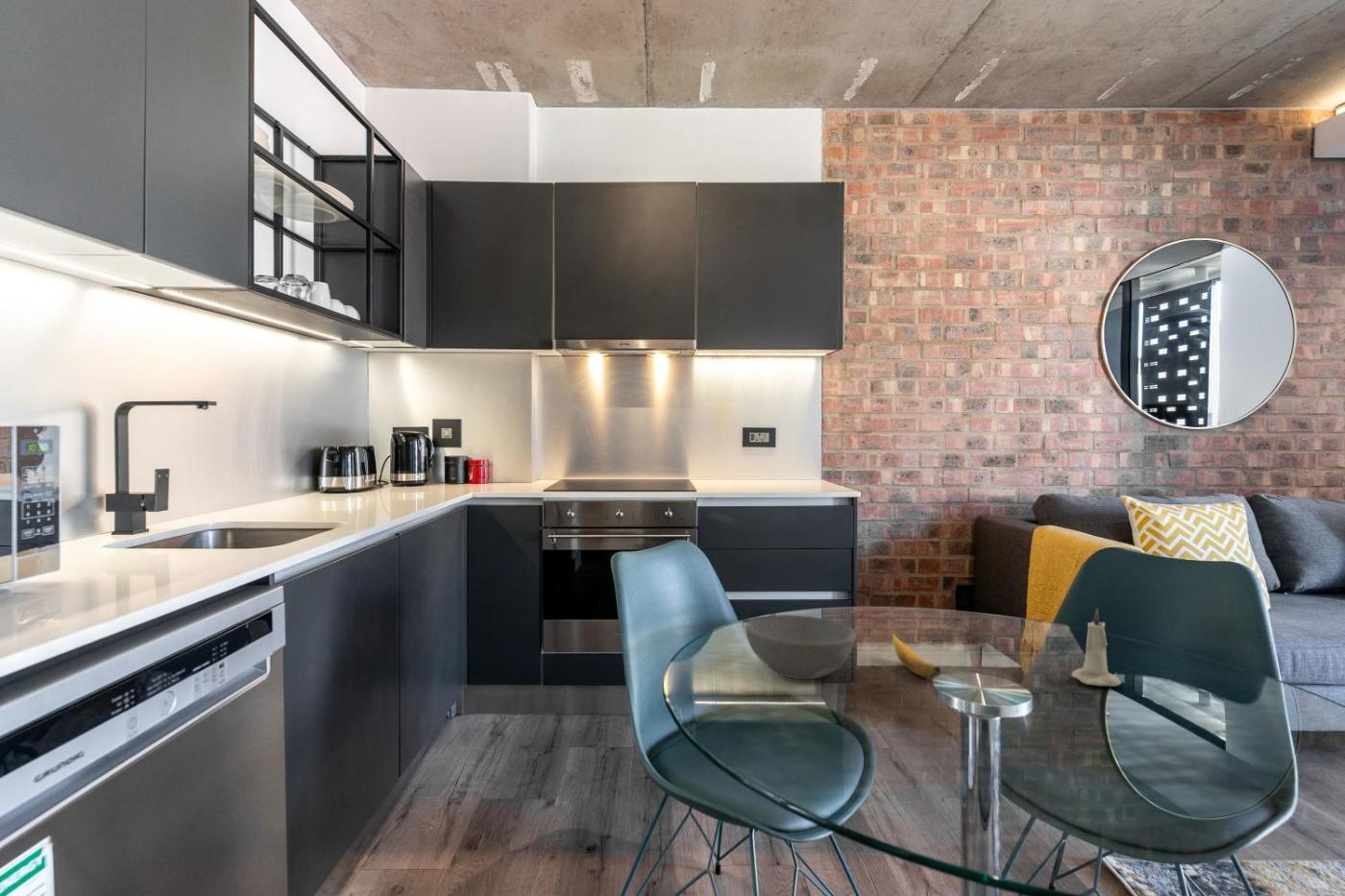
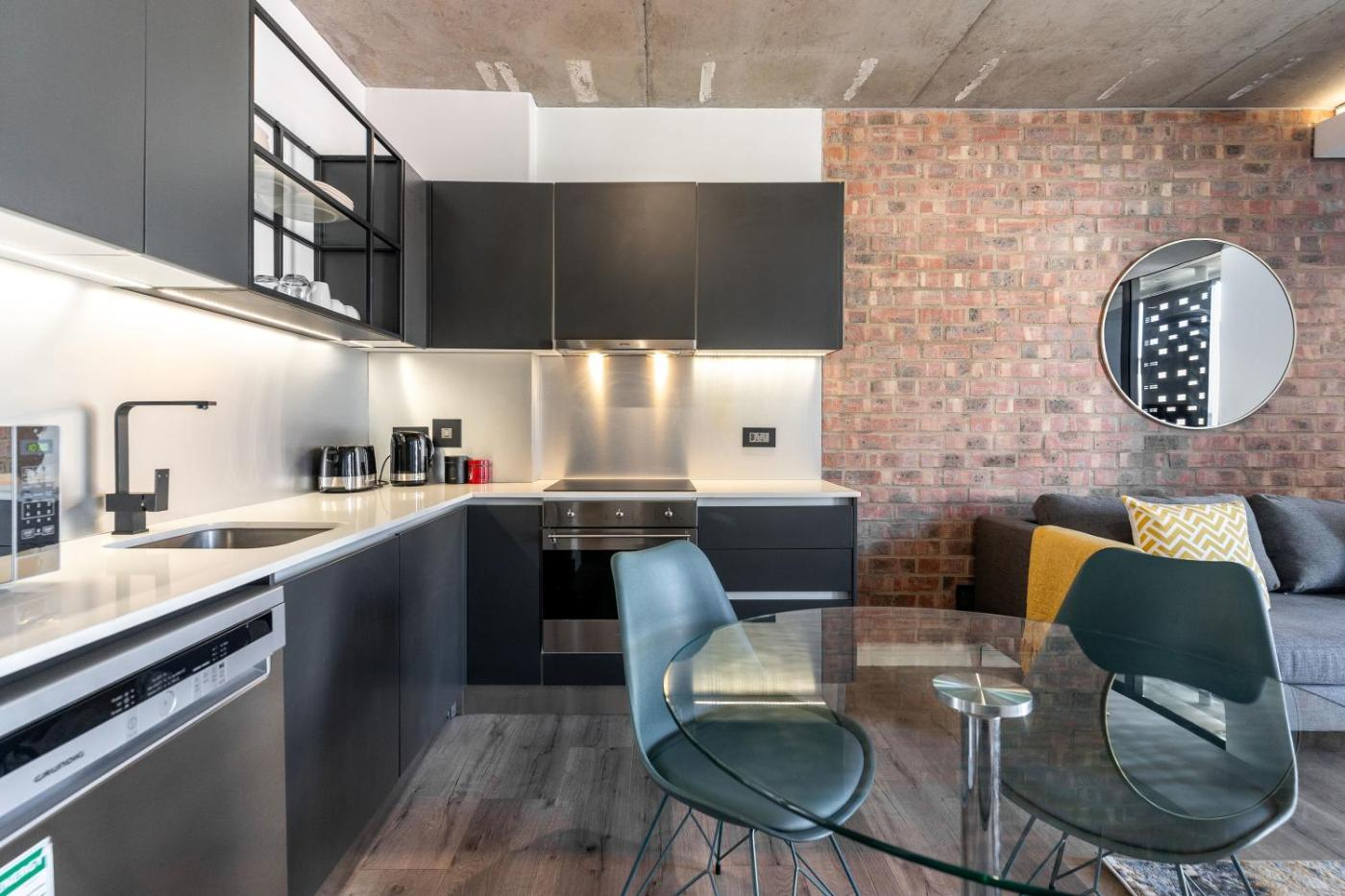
- candle [1070,608,1122,688]
- banana [891,630,942,678]
- bowl [745,614,857,680]
